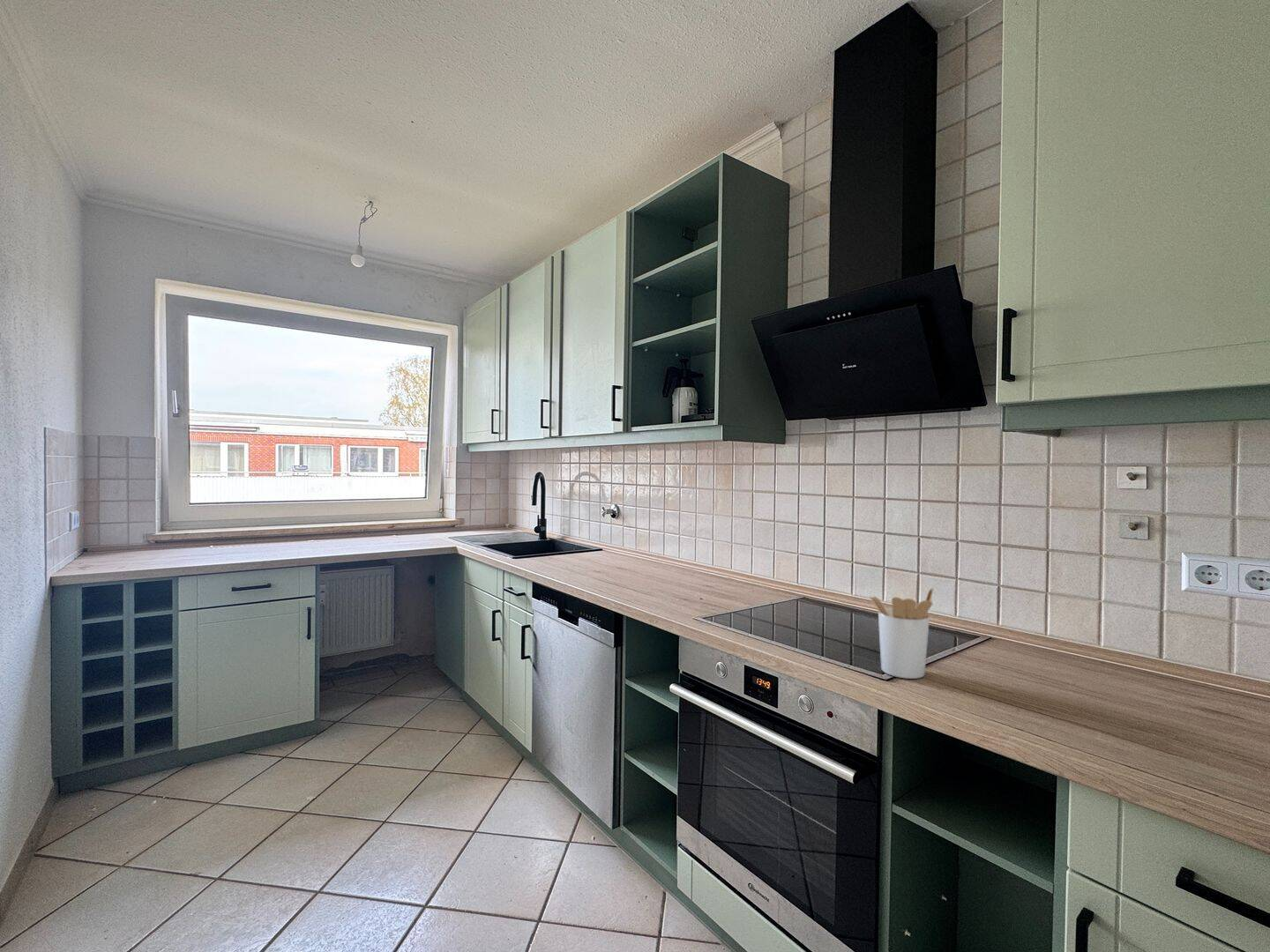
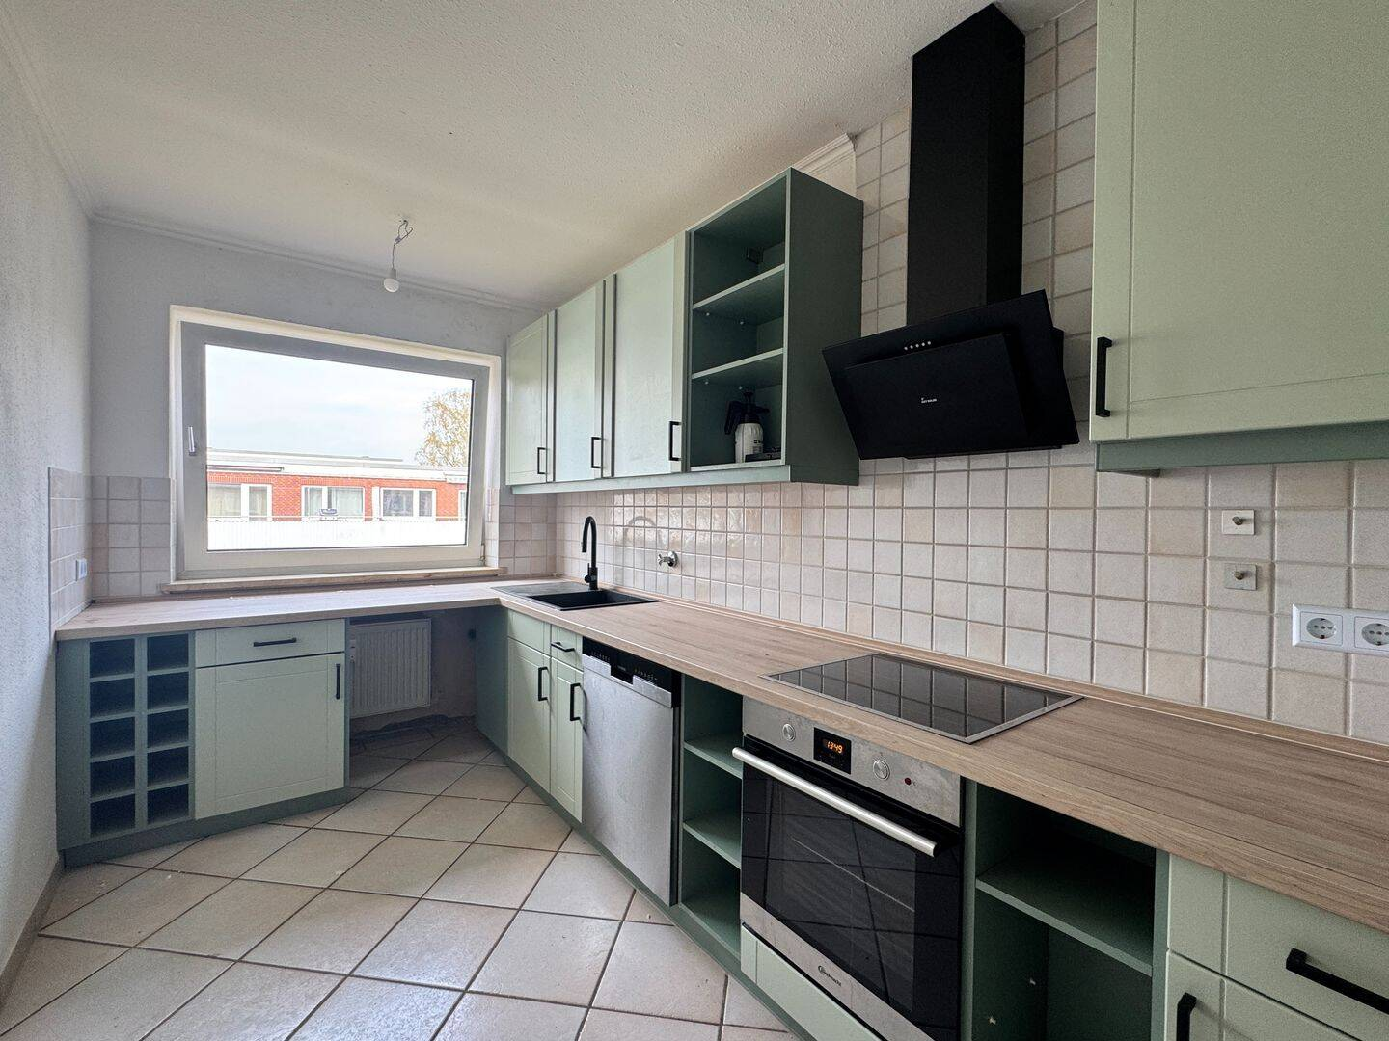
- utensil holder [869,586,935,680]
